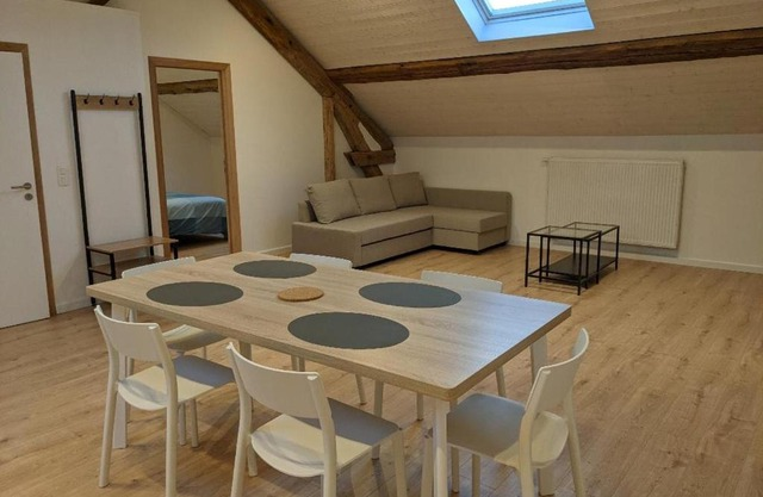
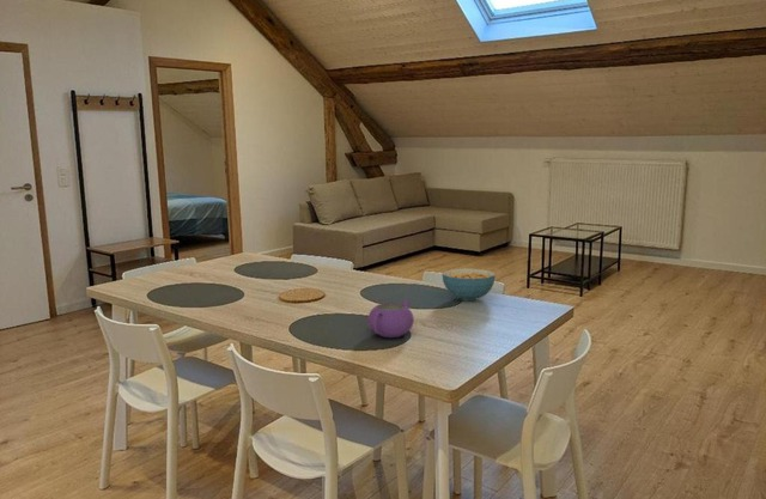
+ teapot [366,299,415,339]
+ cereal bowl [440,268,497,302]
